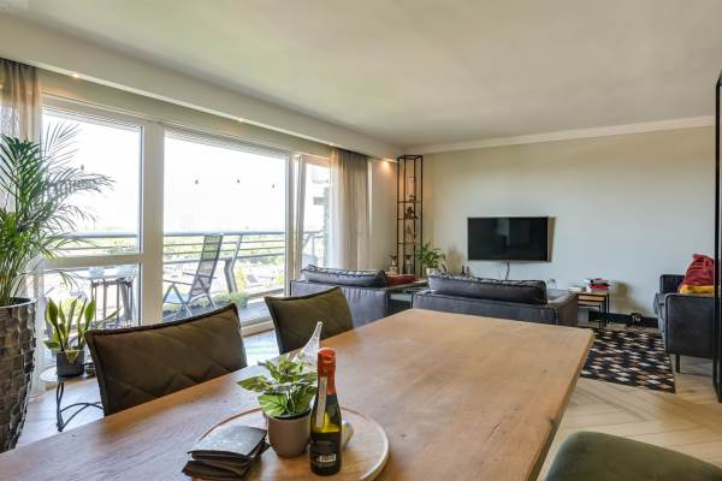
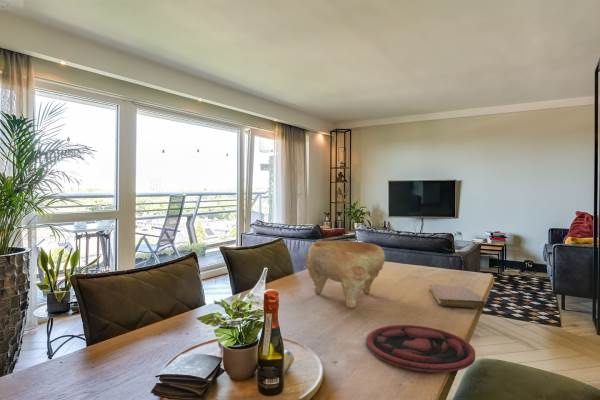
+ decorative bowl [305,240,386,309]
+ plate [366,324,476,373]
+ notebook [428,284,486,309]
